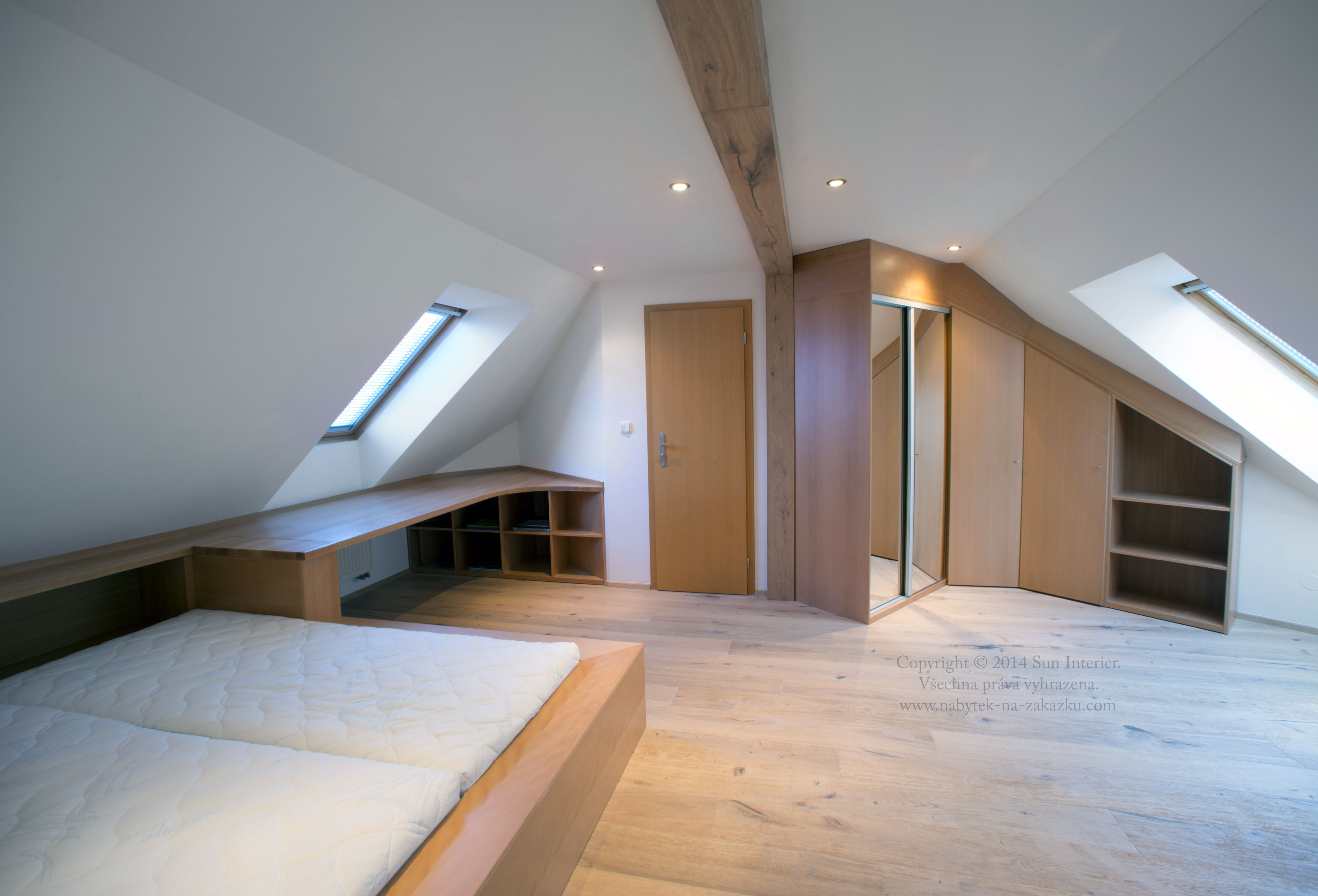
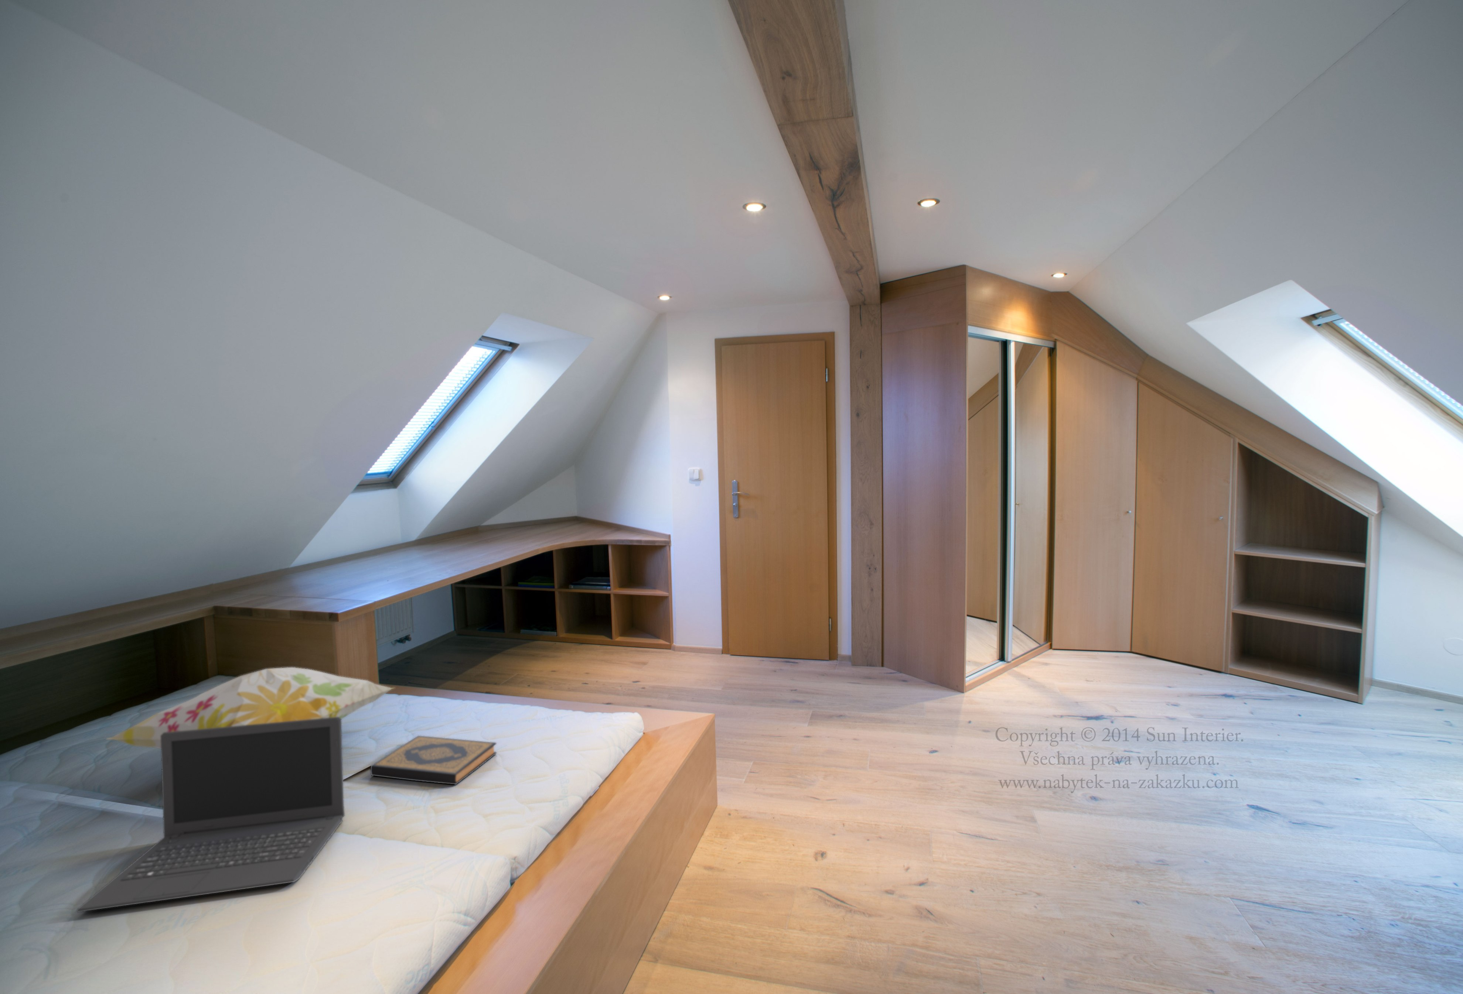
+ laptop computer [77,717,345,912]
+ decorative pillow [105,667,395,749]
+ hardback book [370,736,497,785]
